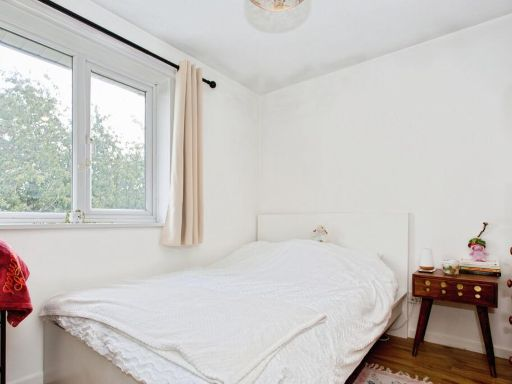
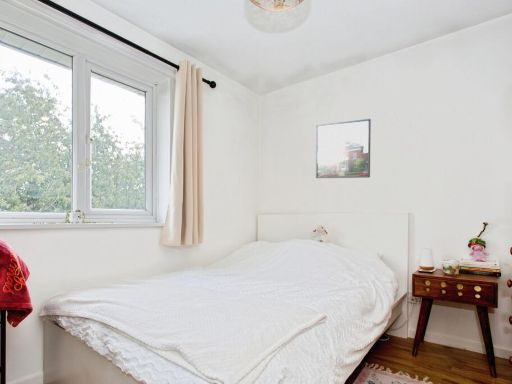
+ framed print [315,118,372,179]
